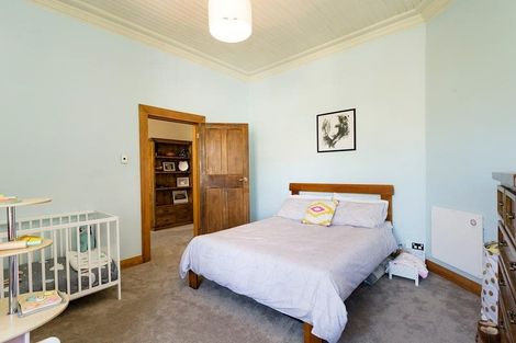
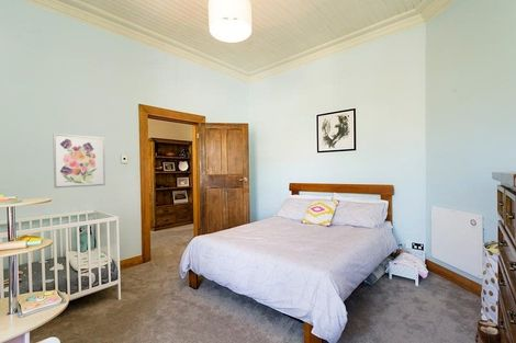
+ wall art [52,133,106,190]
